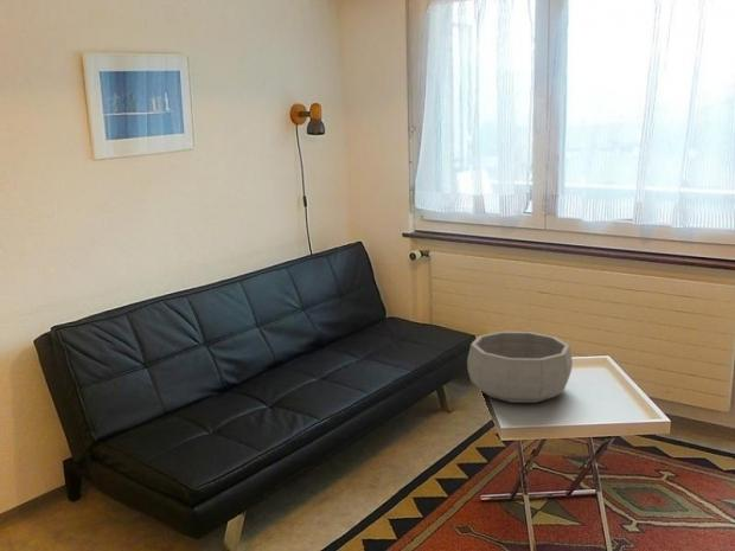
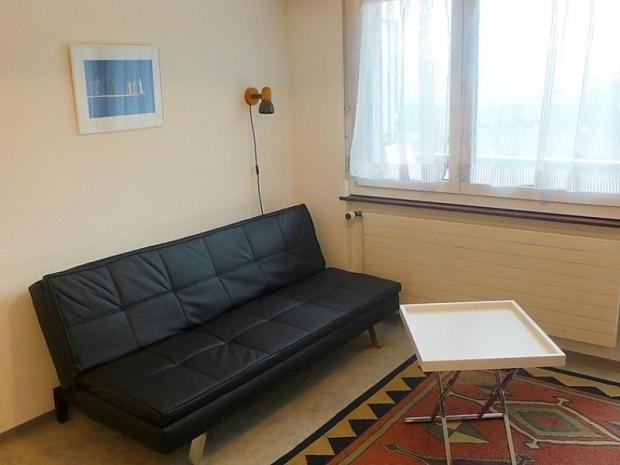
- decorative bowl [466,331,574,404]
